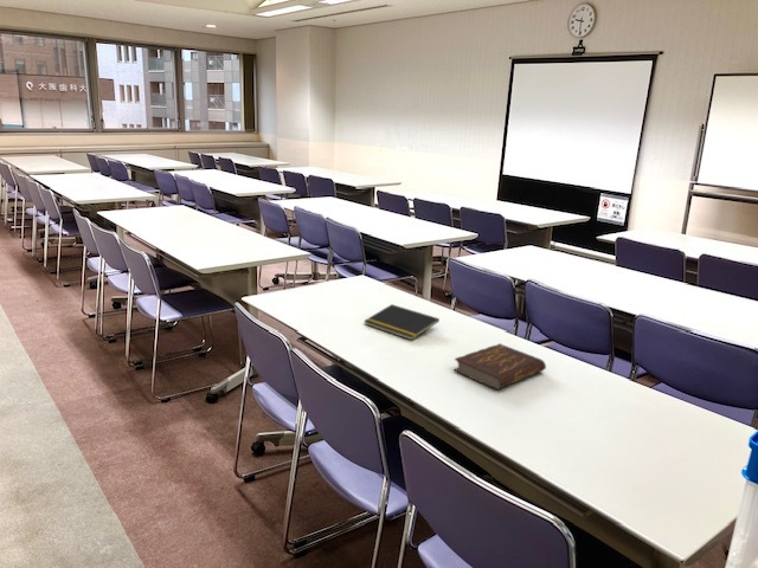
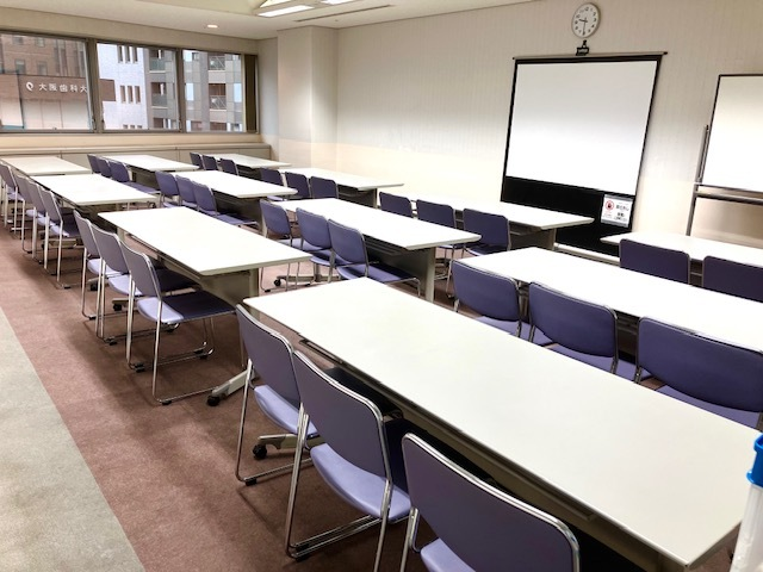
- notepad [362,303,441,342]
- book [452,342,547,390]
